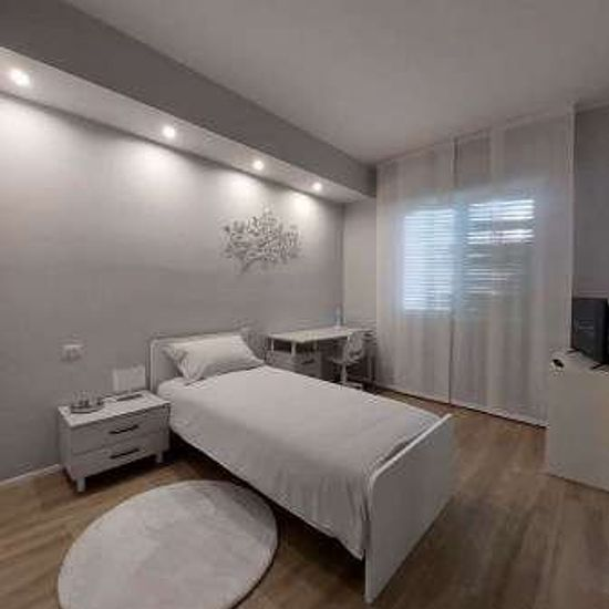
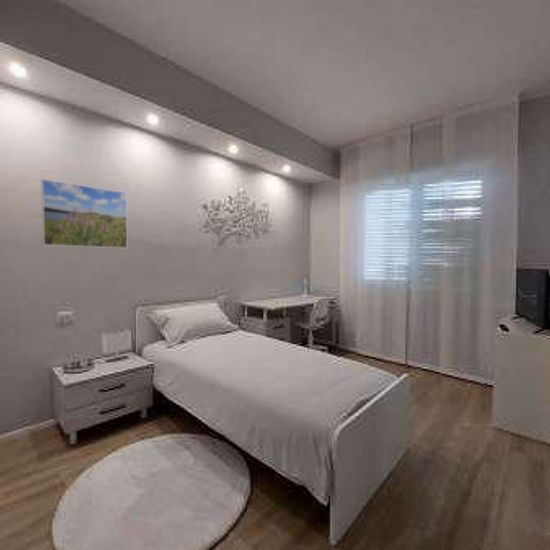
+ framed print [40,178,128,249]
